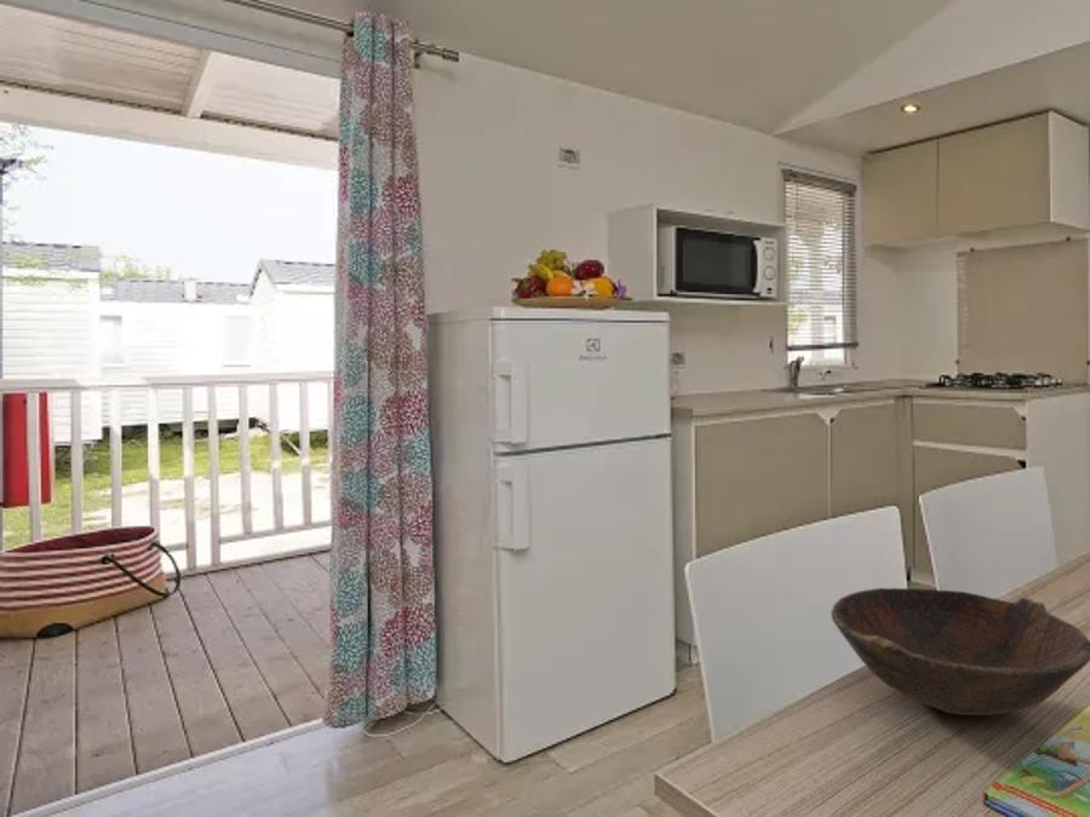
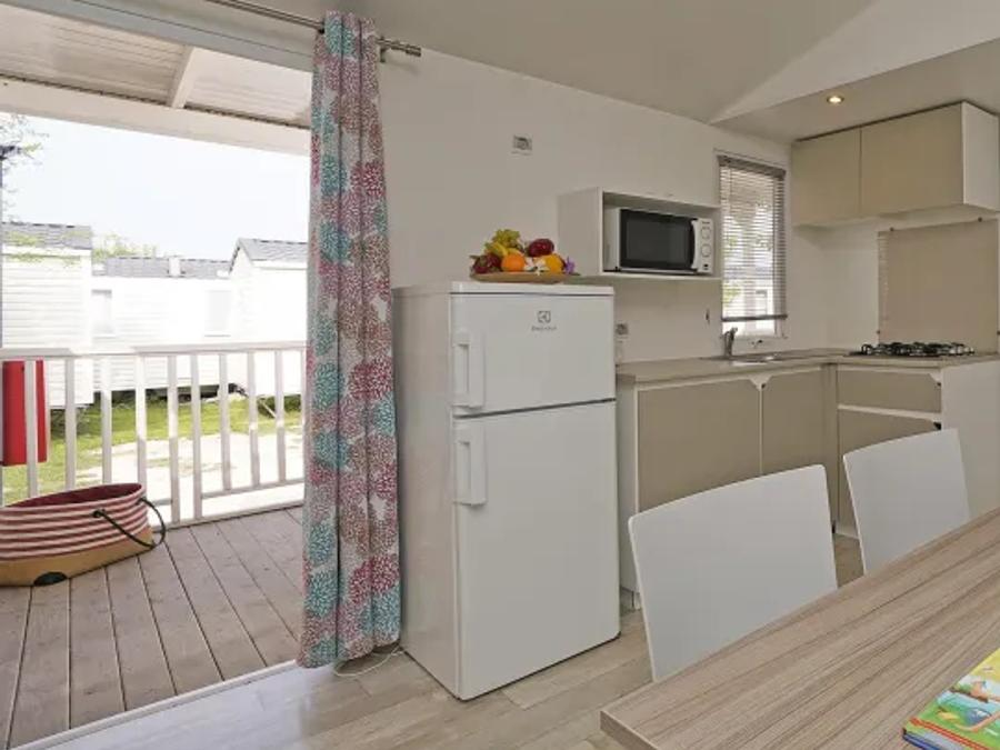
- bowl [830,587,1090,717]
